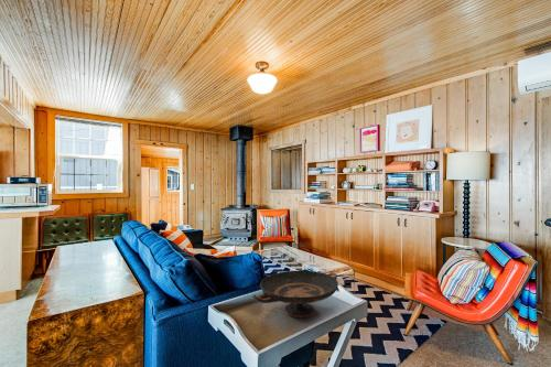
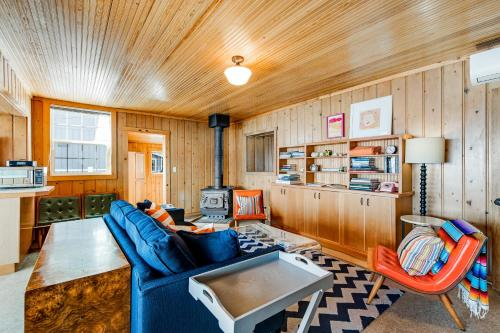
- decorative bowl [252,270,339,319]
